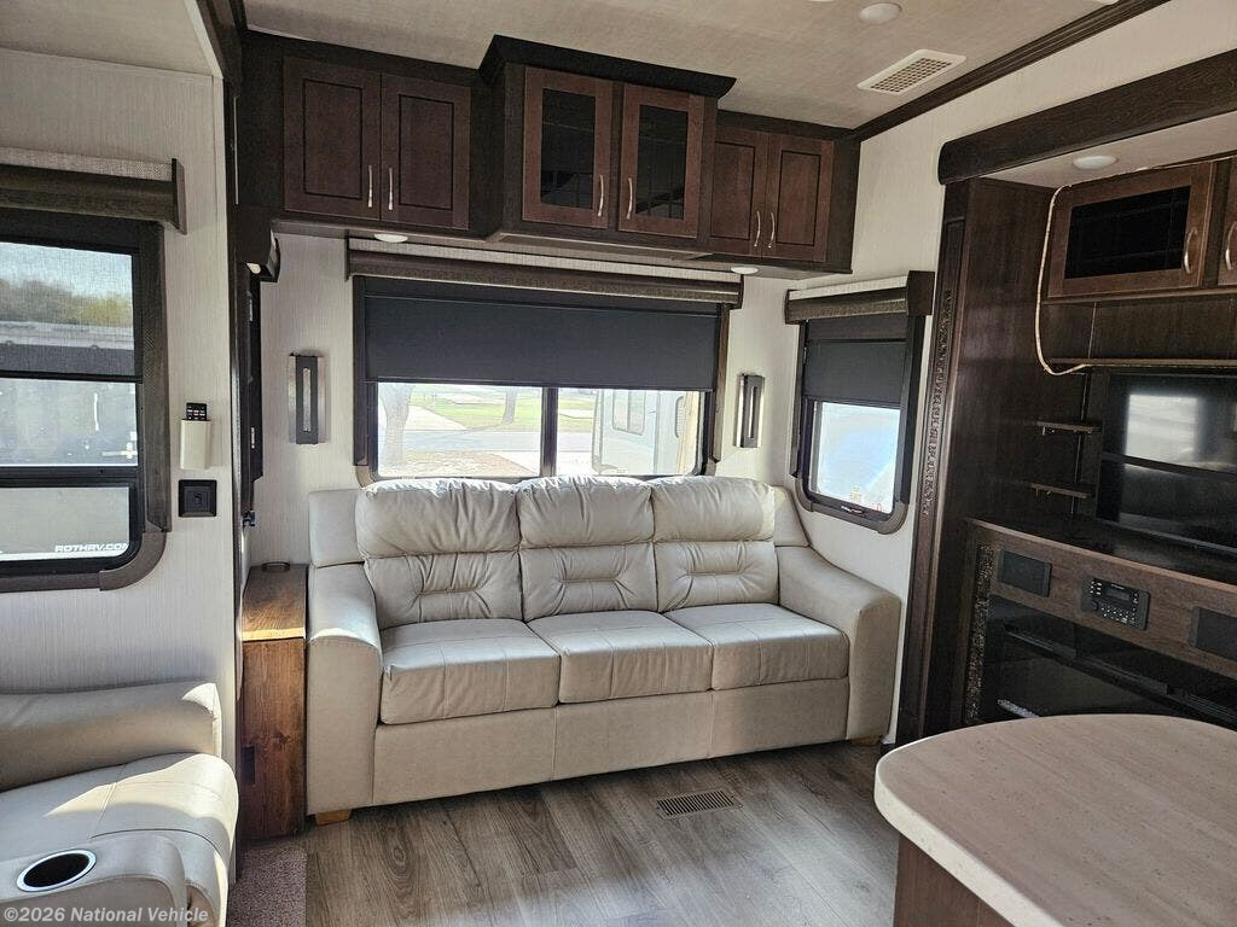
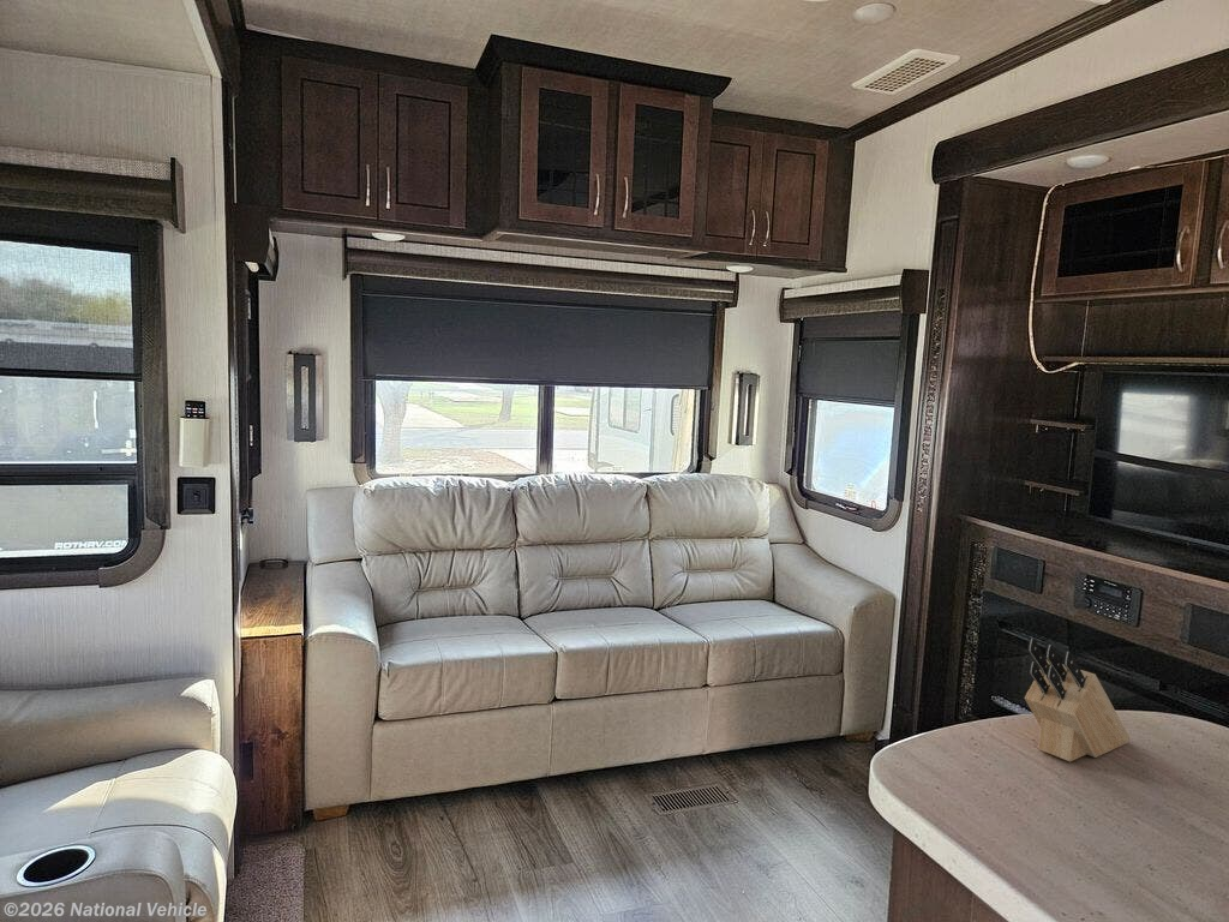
+ knife block [1024,637,1131,764]
